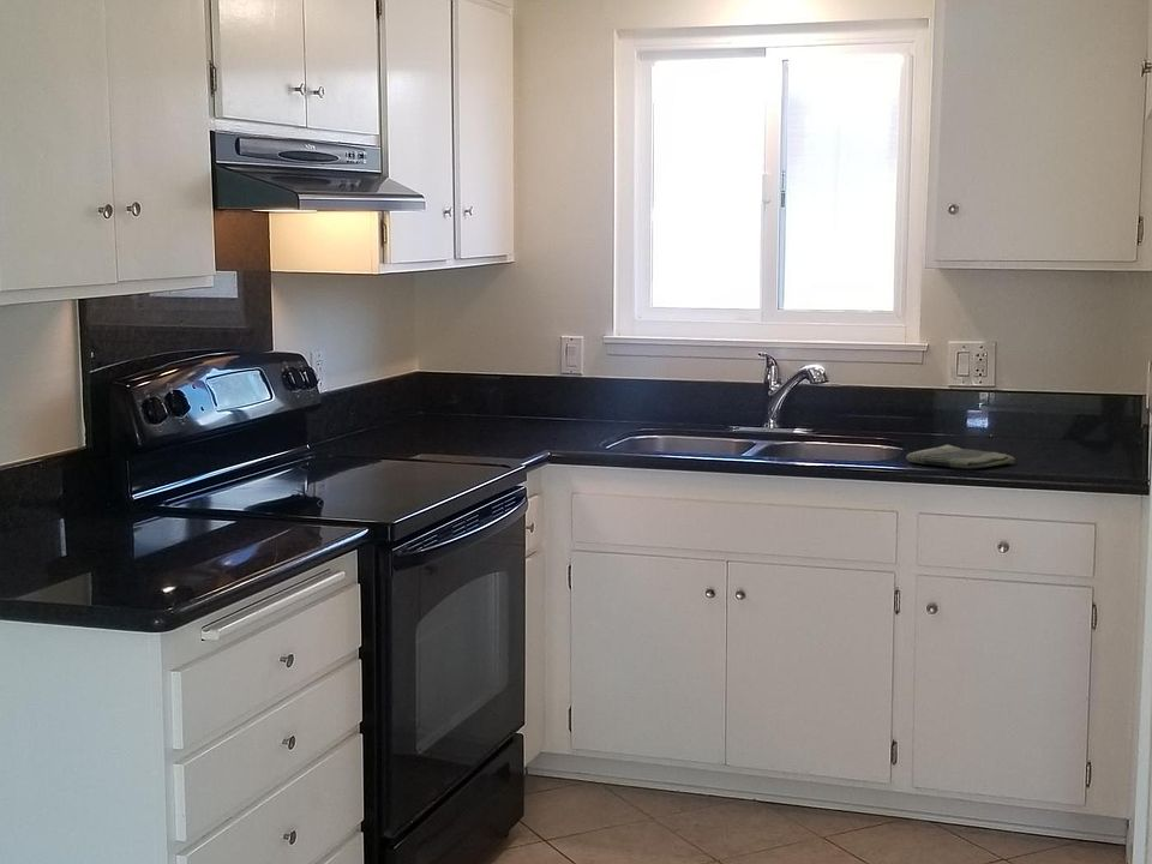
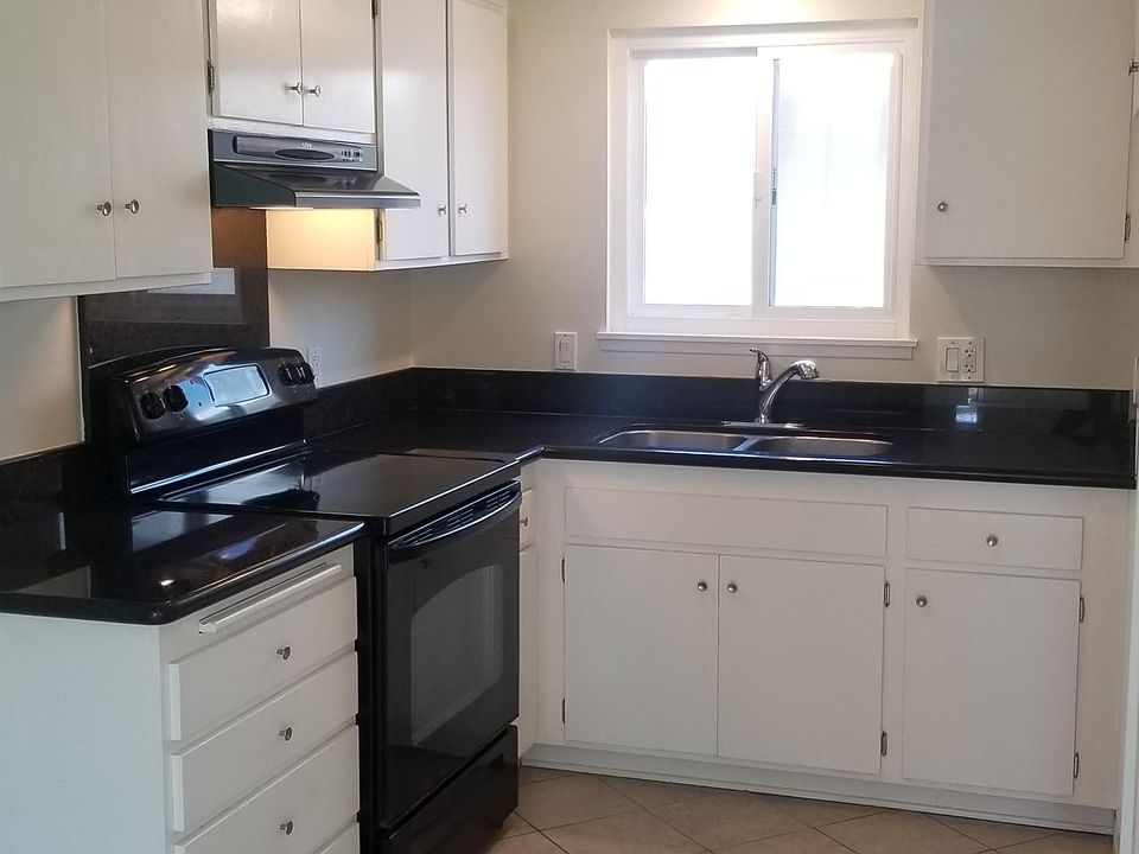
- dish towel [905,444,1016,470]
